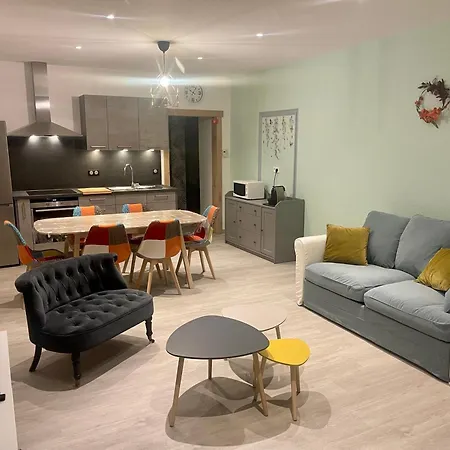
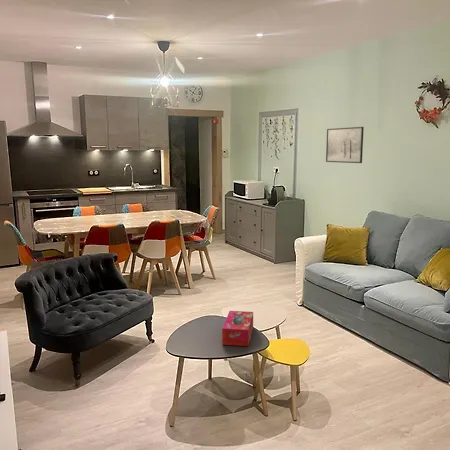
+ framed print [325,126,365,164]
+ tissue box [221,310,254,347]
